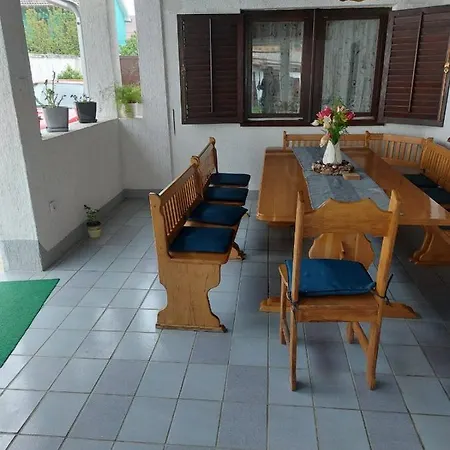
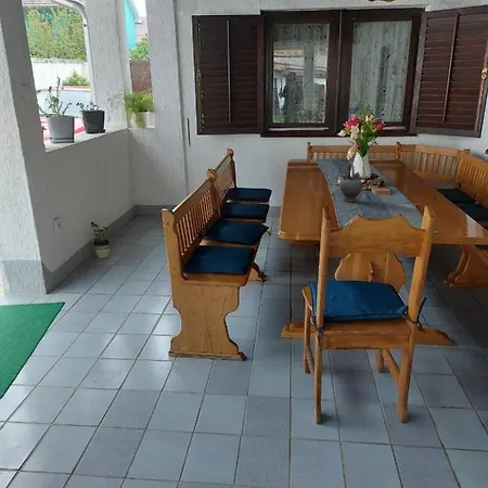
+ teapot [339,162,363,203]
